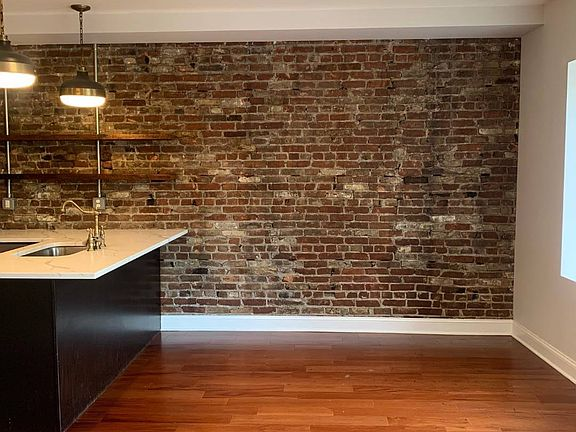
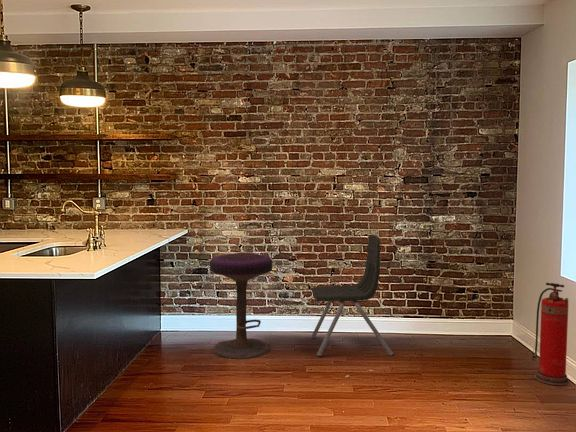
+ dining chair [311,234,394,357]
+ stool [209,252,273,360]
+ fire extinguisher [531,282,571,386]
